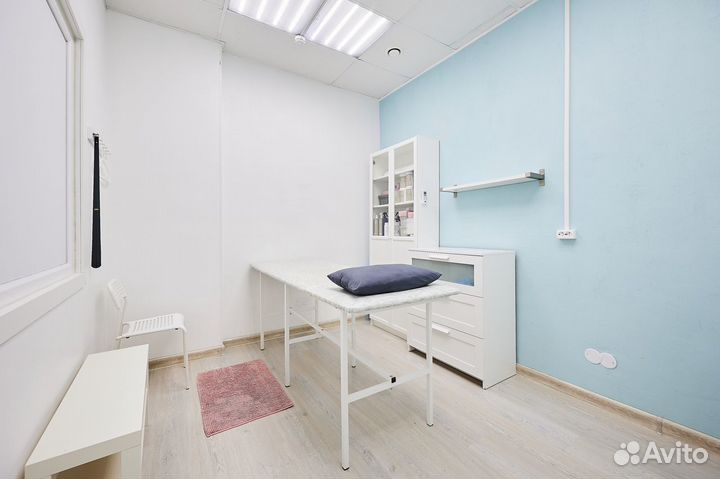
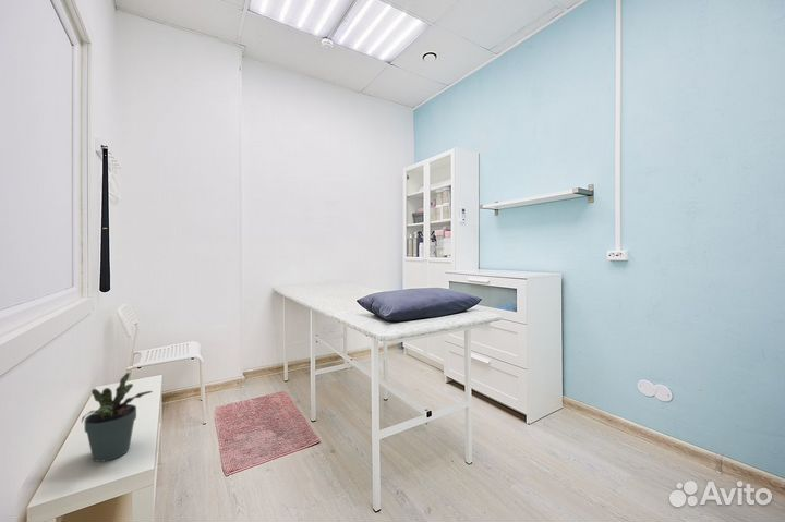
+ potted plant [81,372,154,463]
